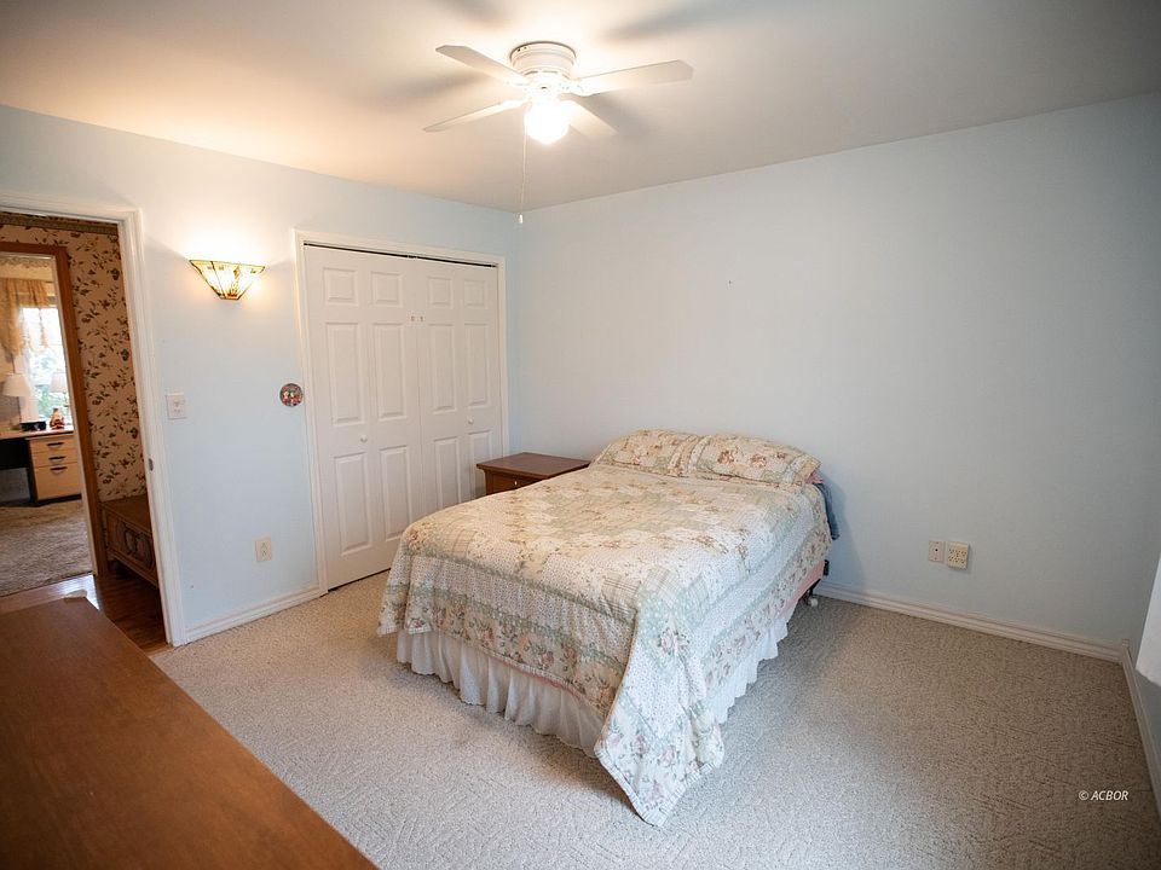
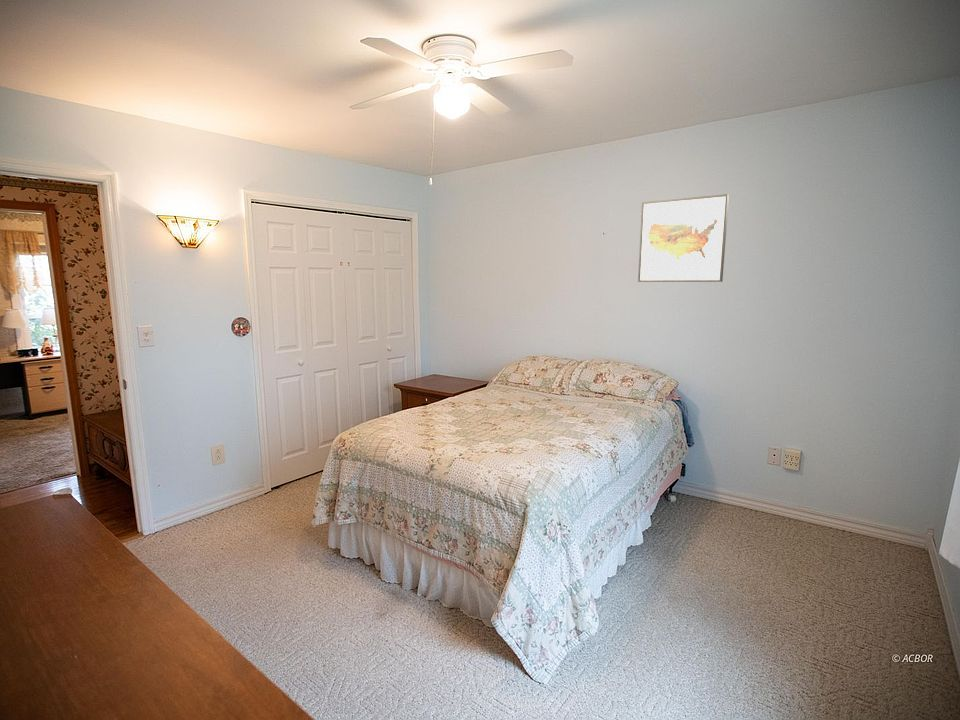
+ wall art [637,193,730,283]
